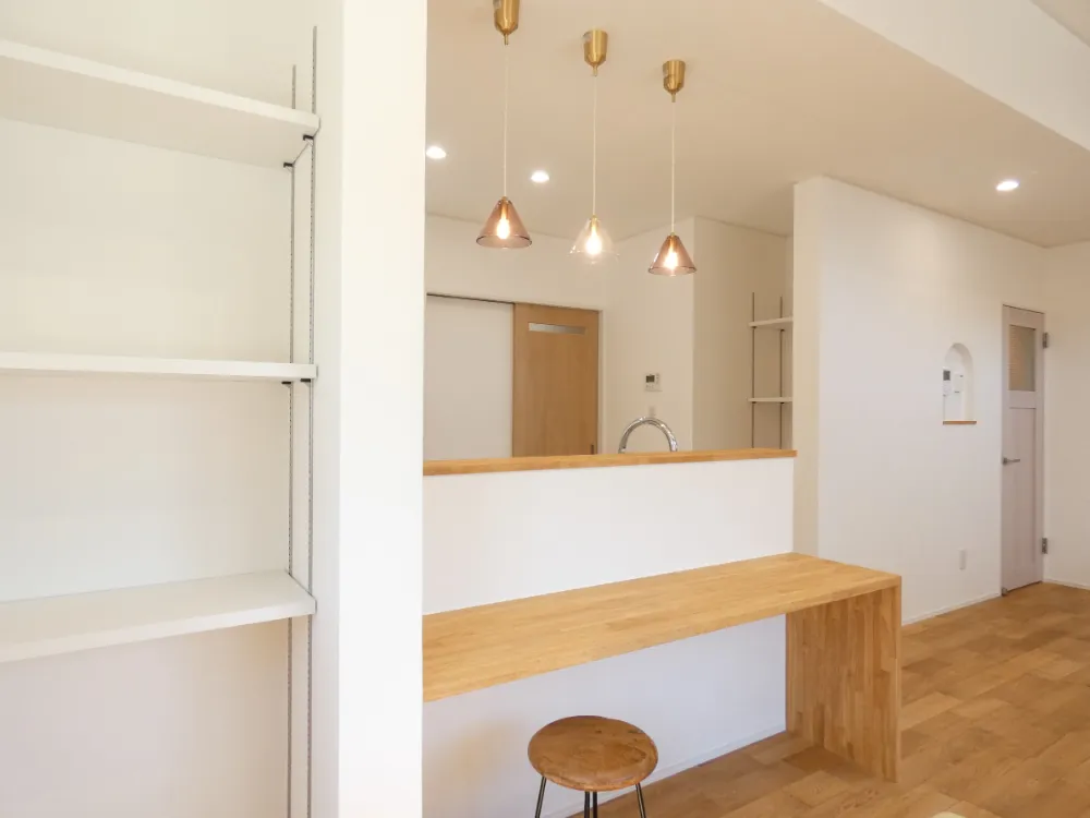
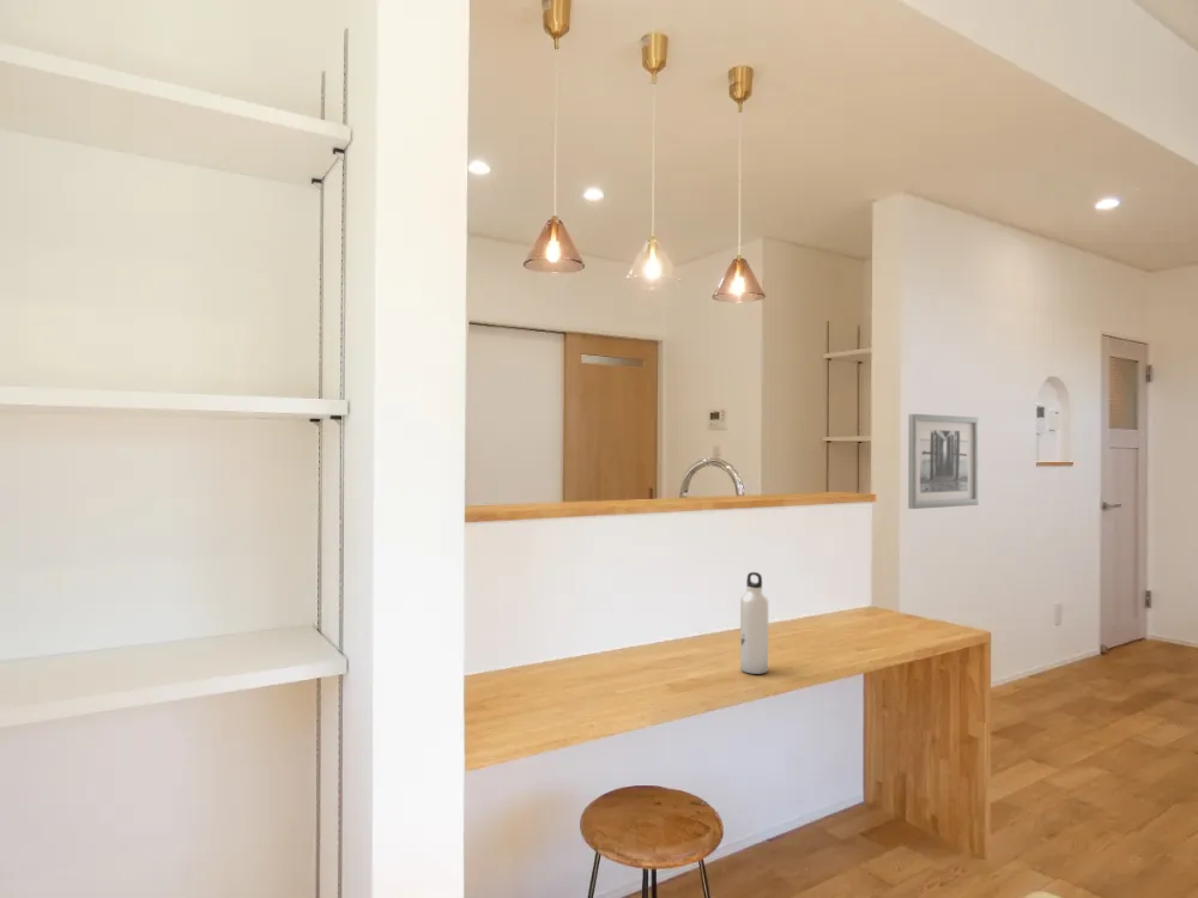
+ water bottle [739,571,769,675]
+ wall art [907,413,980,510]
